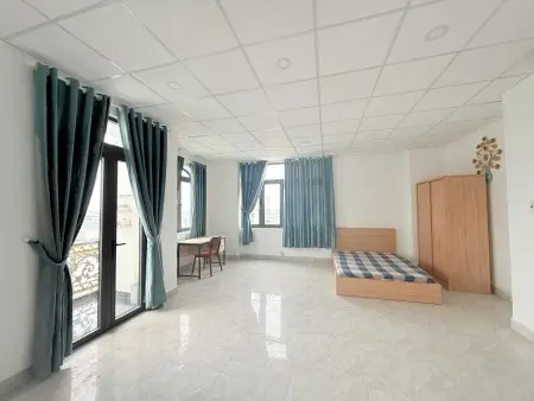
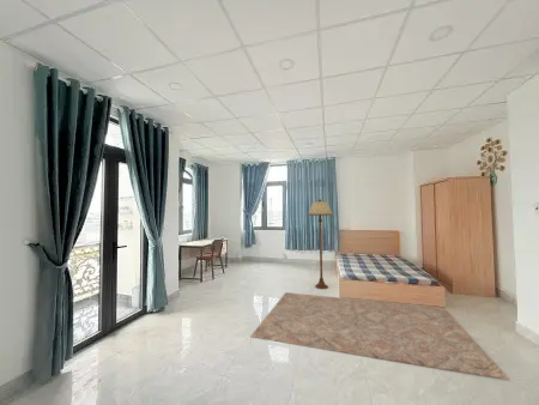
+ floor lamp [307,199,334,290]
+ rug [249,291,511,381]
